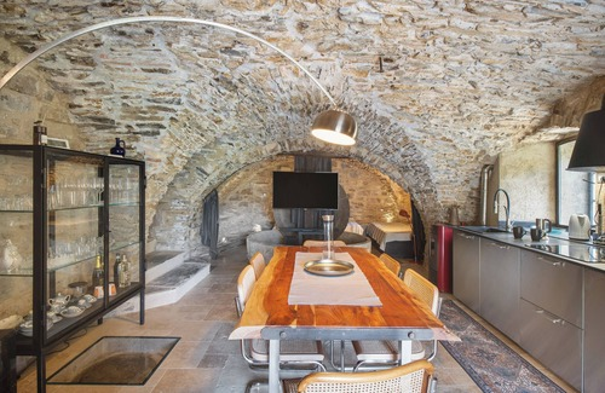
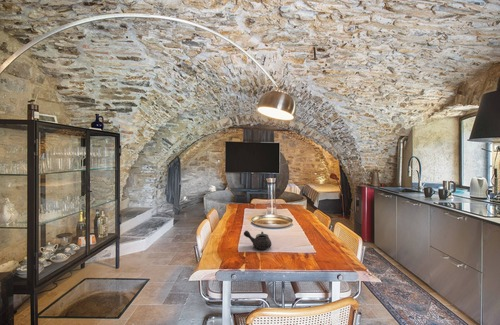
+ teapot [243,230,273,250]
